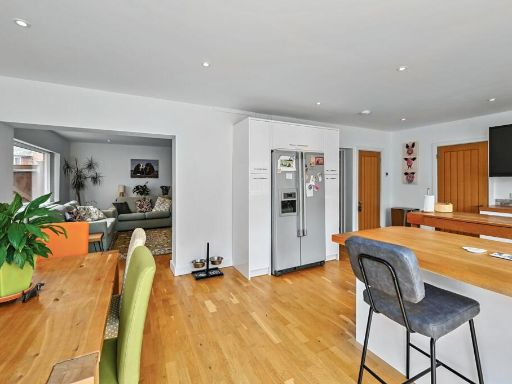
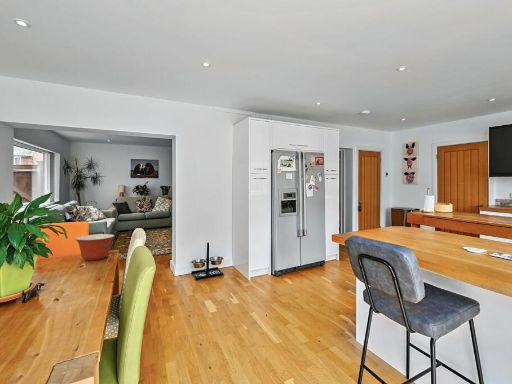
+ mixing bowl [74,233,115,261]
